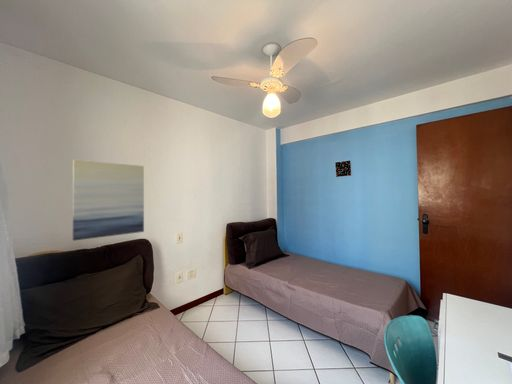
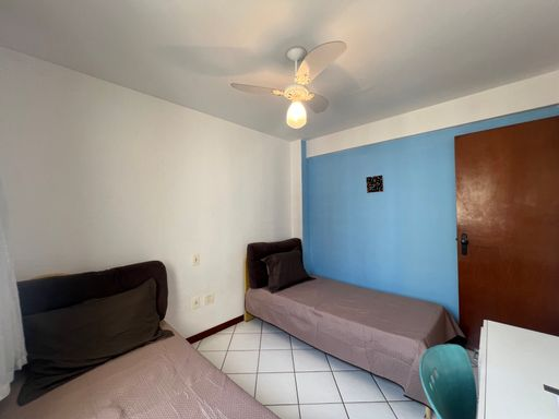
- wall art [72,159,145,242]
